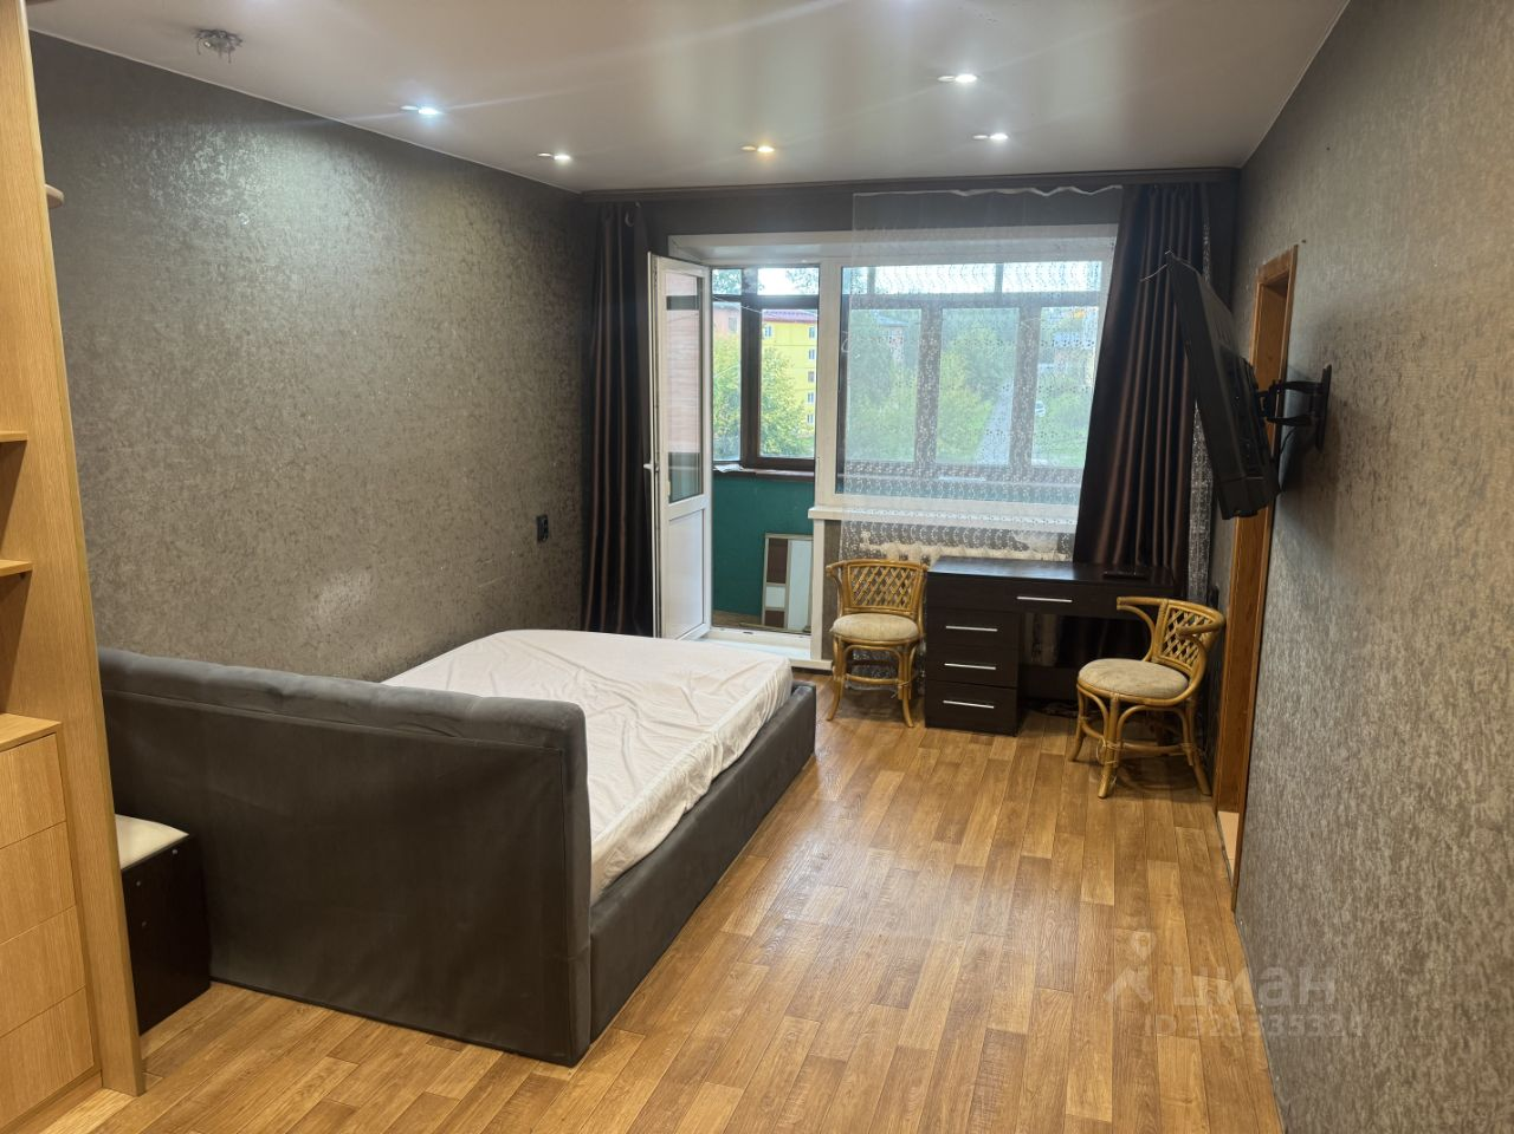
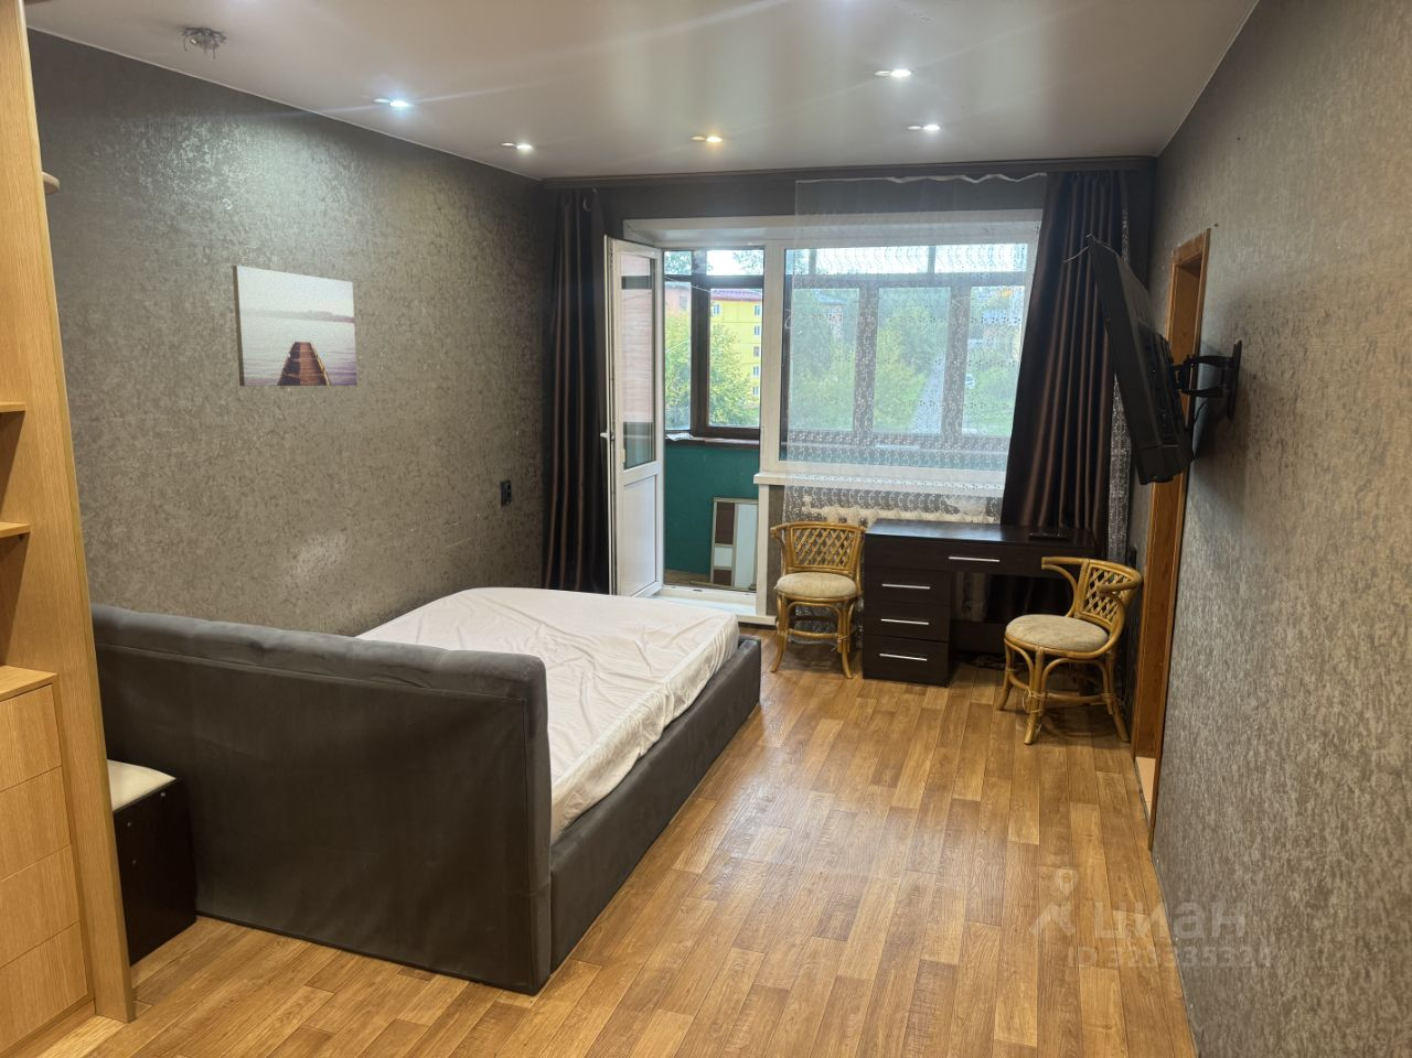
+ wall art [230,264,358,387]
